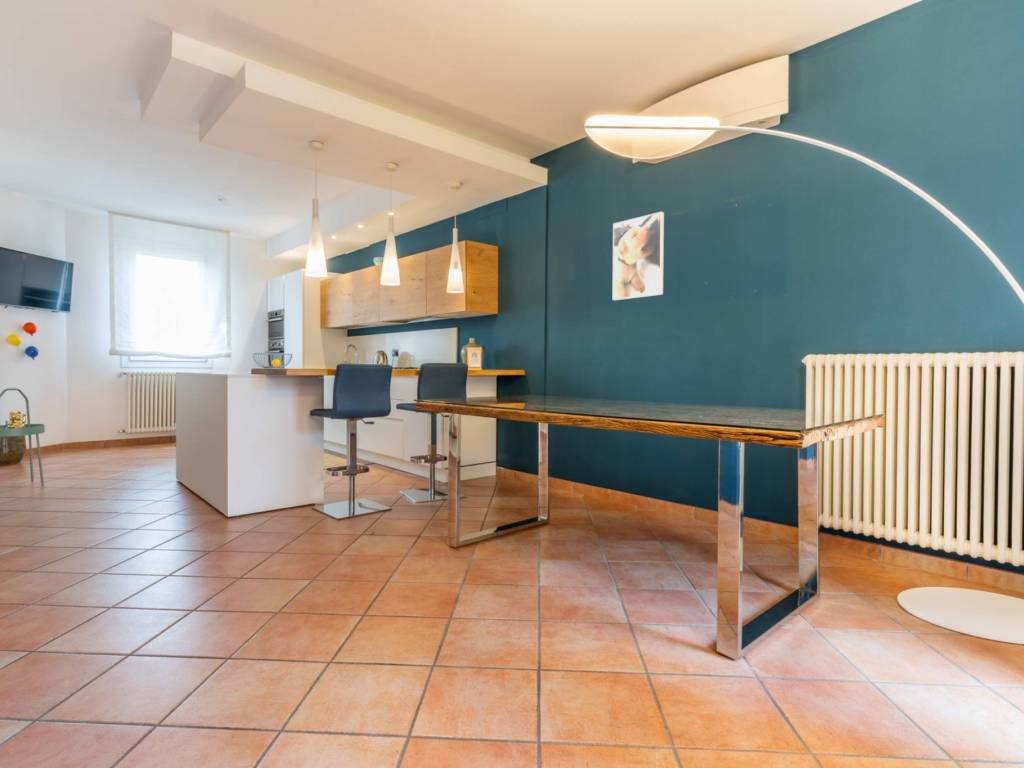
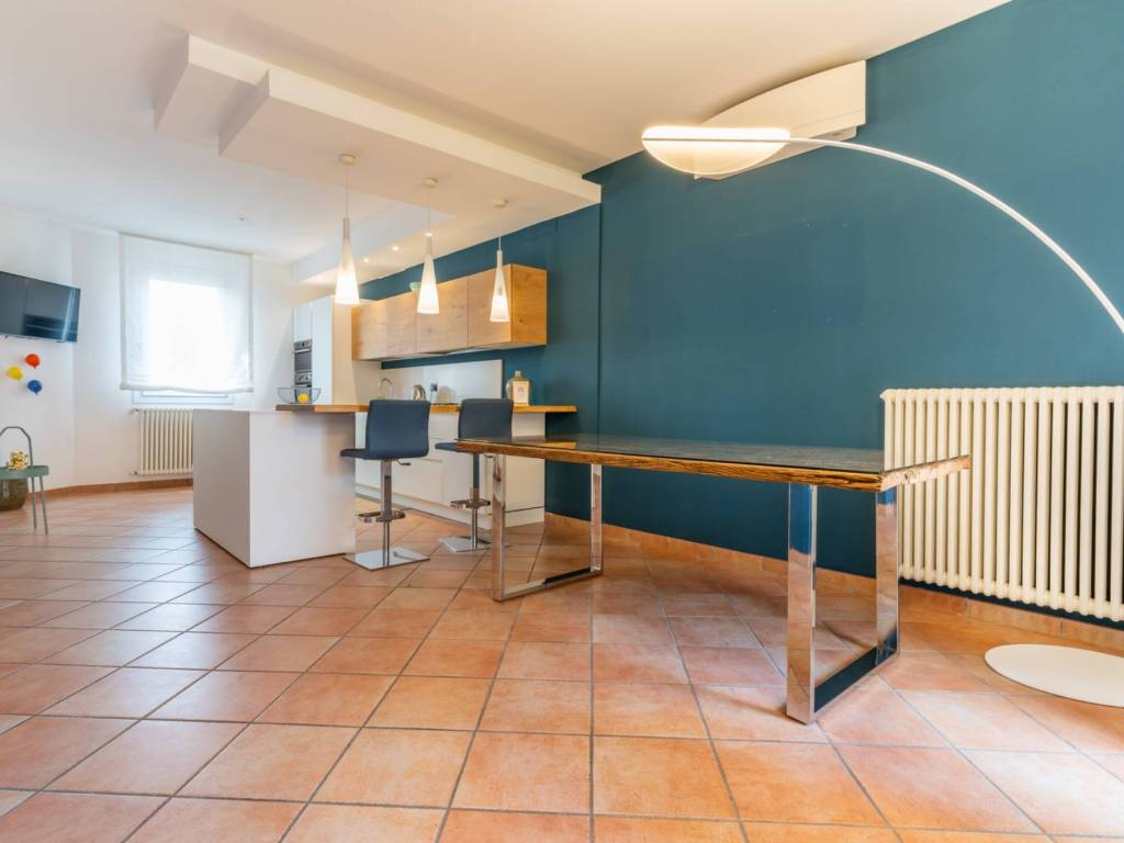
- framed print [612,211,665,301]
